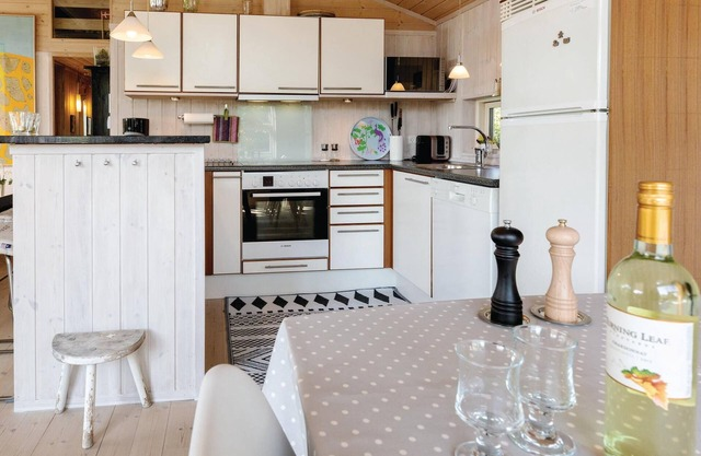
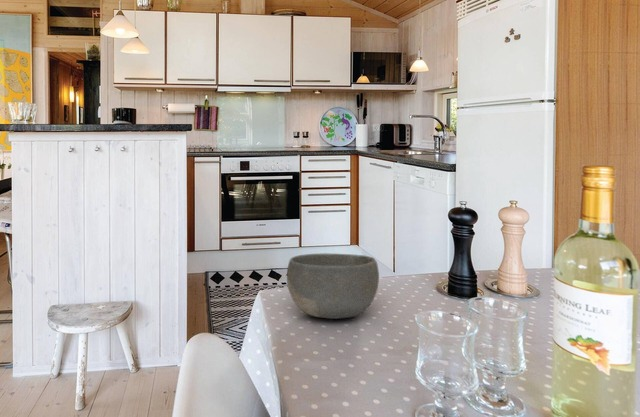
+ bowl [286,252,380,320]
